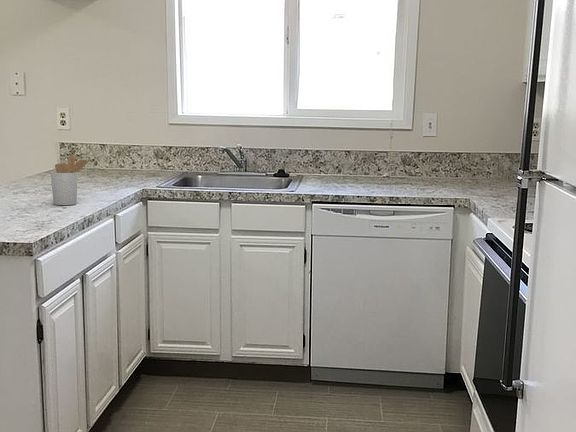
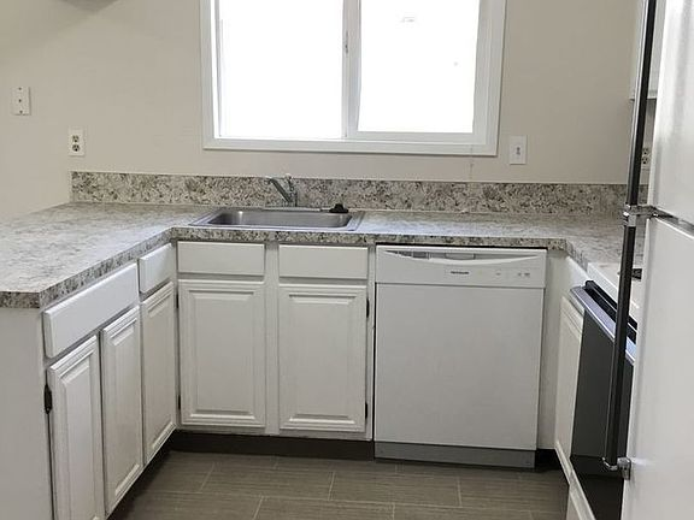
- utensil holder [50,154,92,206]
